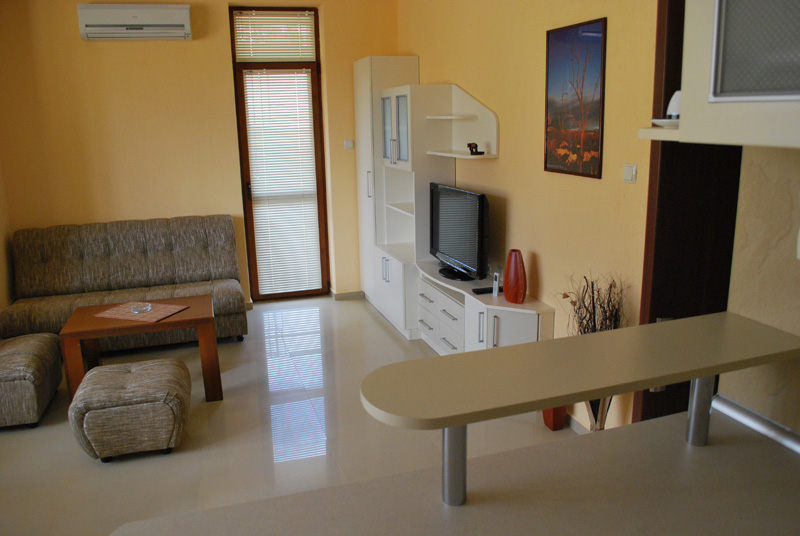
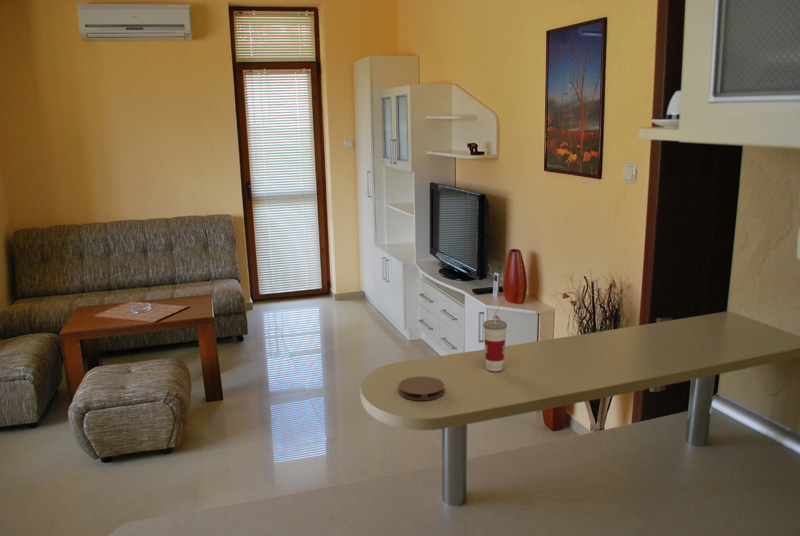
+ coaster [397,375,445,401]
+ cup [482,307,508,372]
